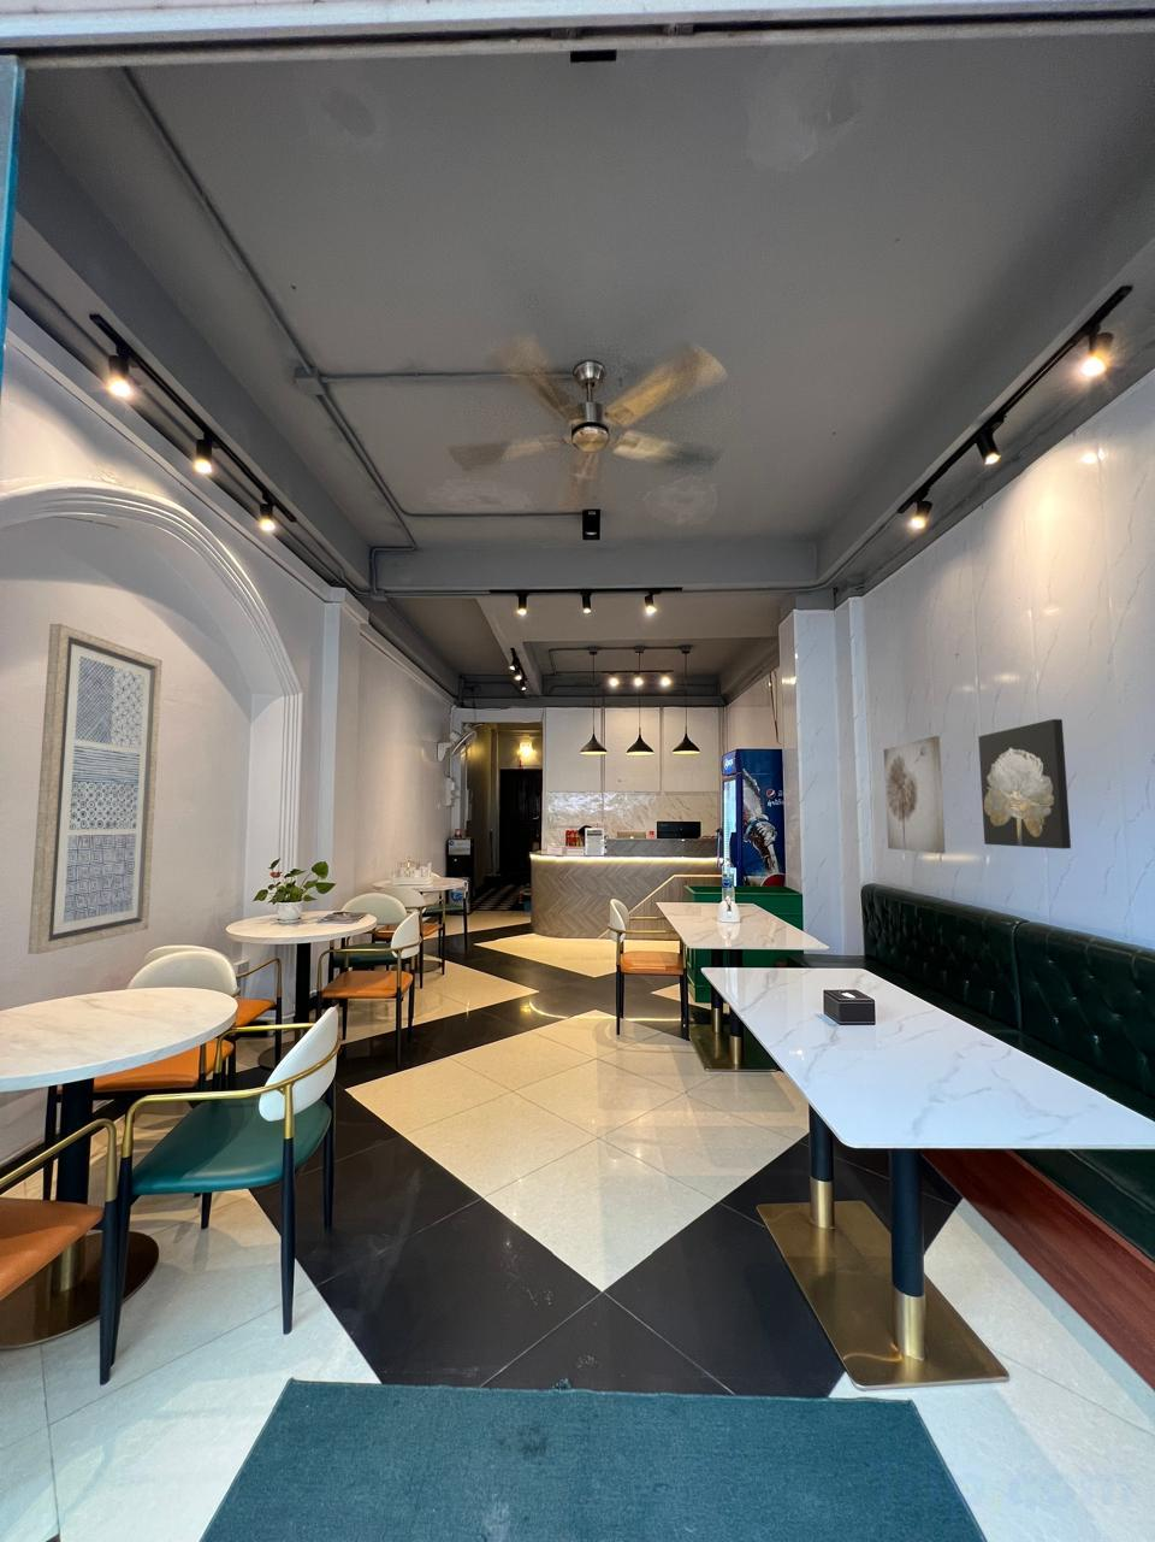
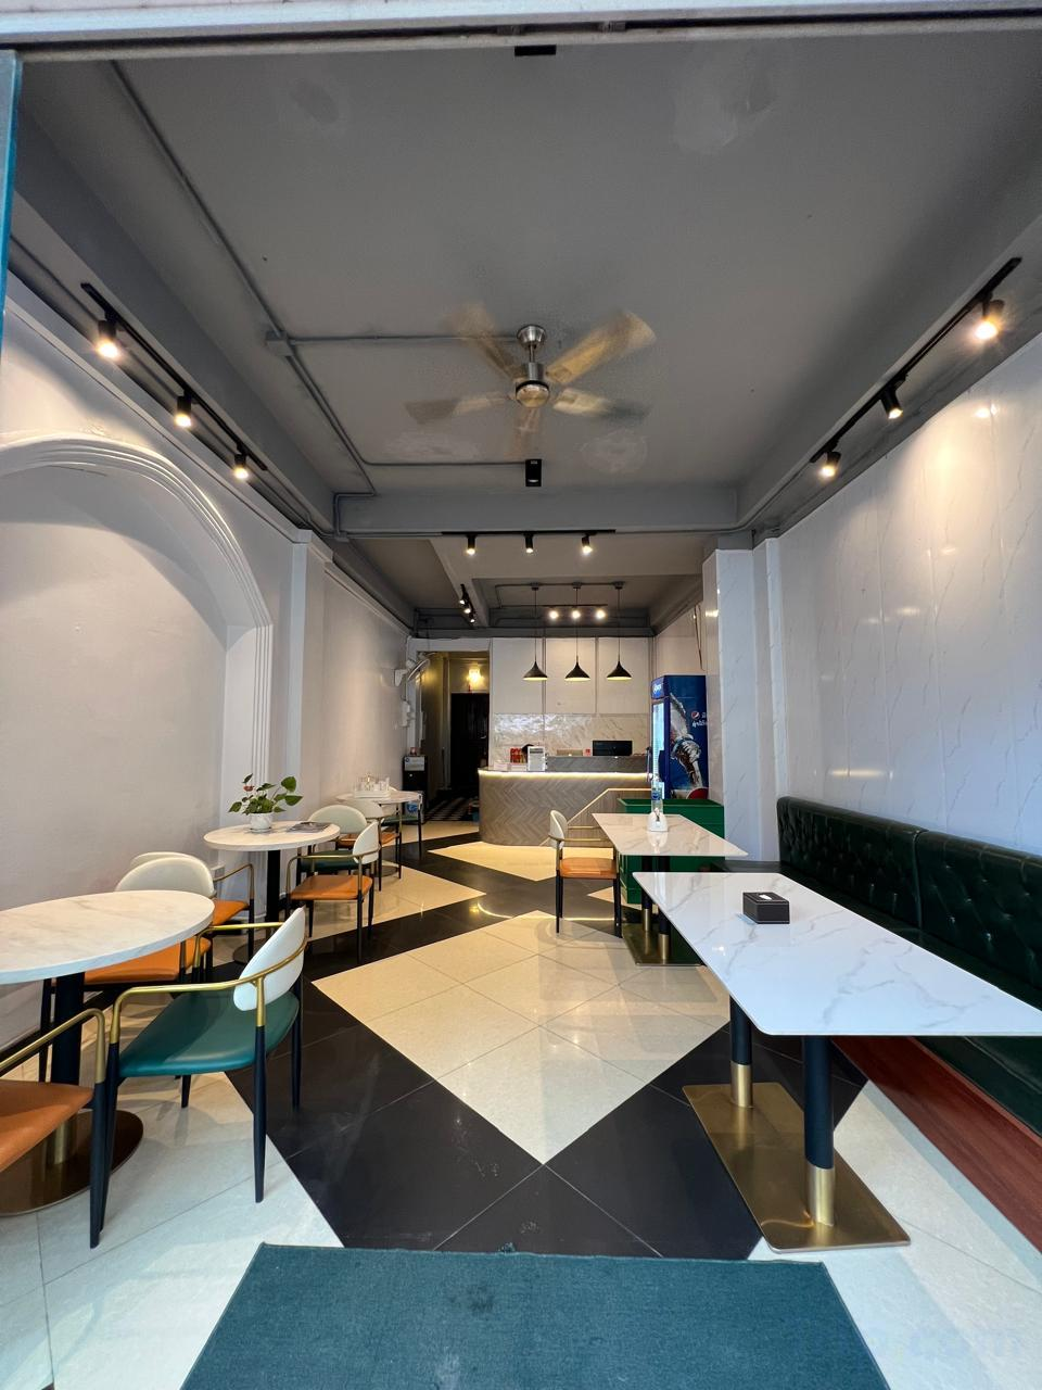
- wall art [27,623,164,956]
- wall art [883,735,946,854]
- wall art [977,718,1072,849]
